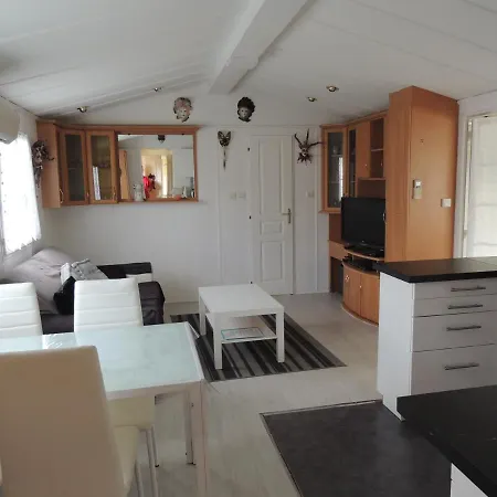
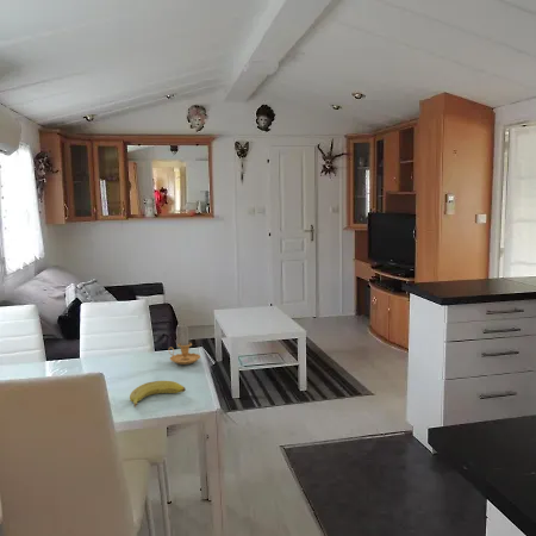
+ candle [168,323,201,366]
+ fruit [129,380,187,409]
